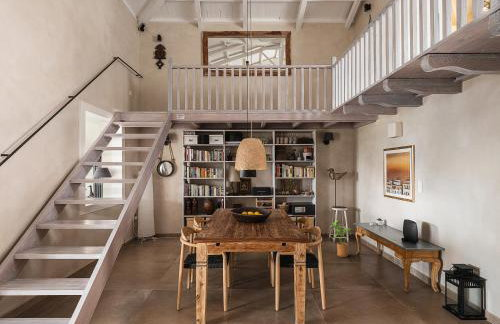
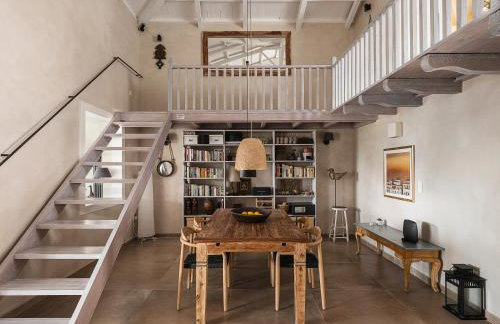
- house plant [329,220,352,258]
